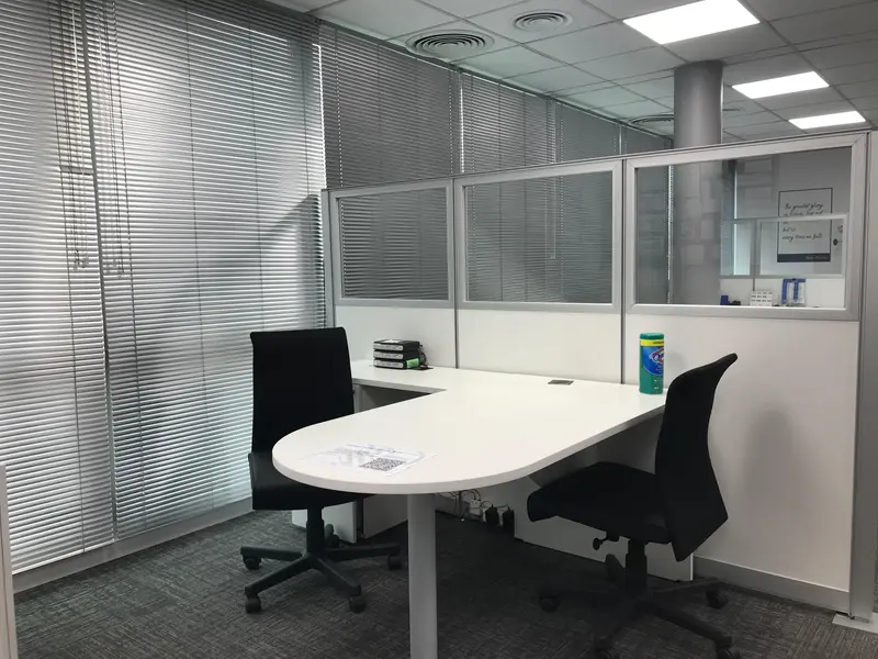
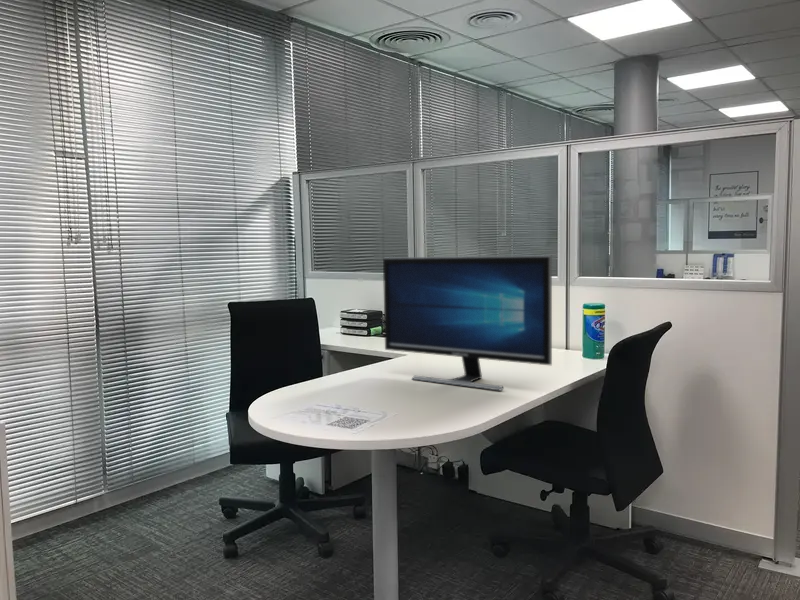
+ computer monitor [382,254,553,392]
